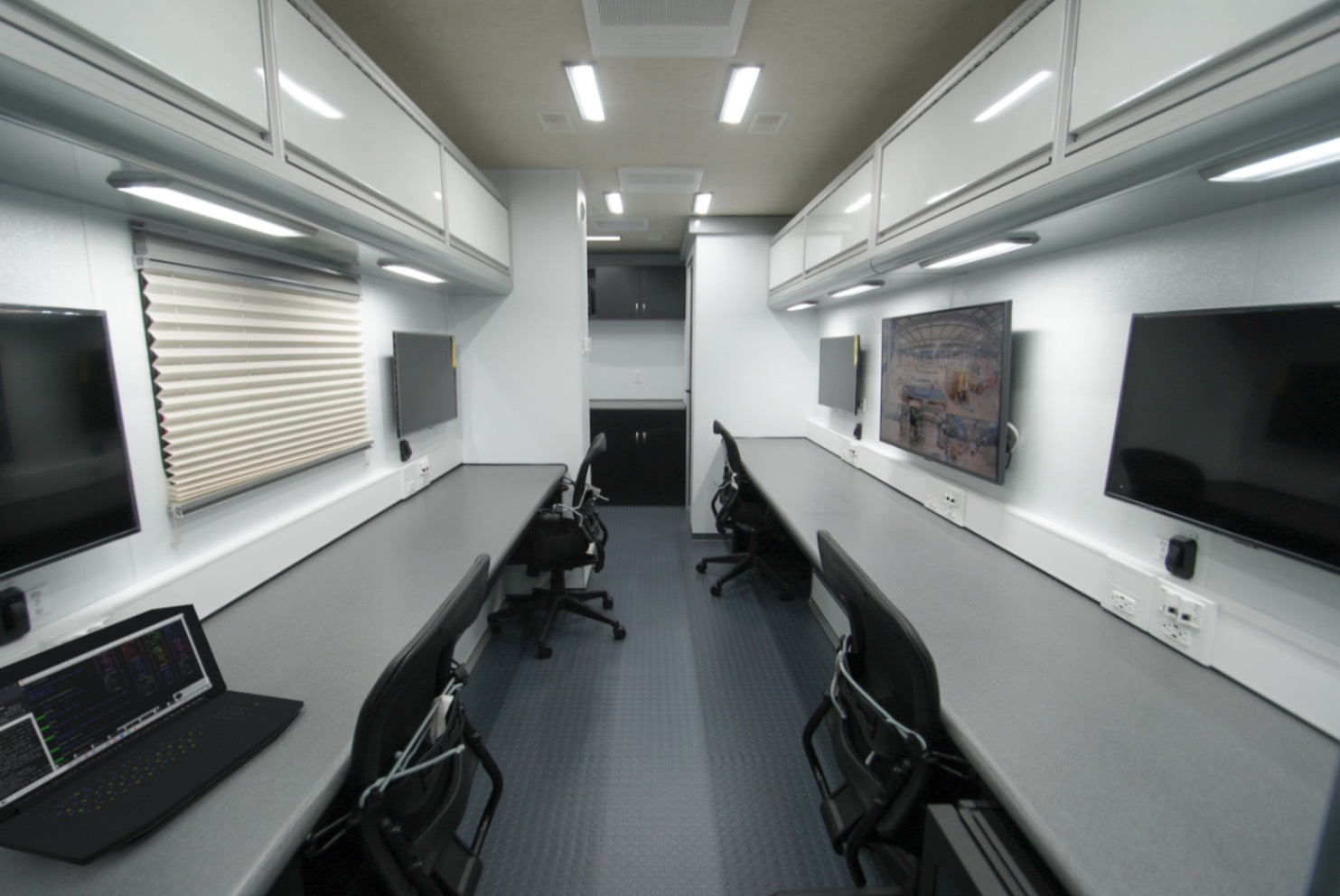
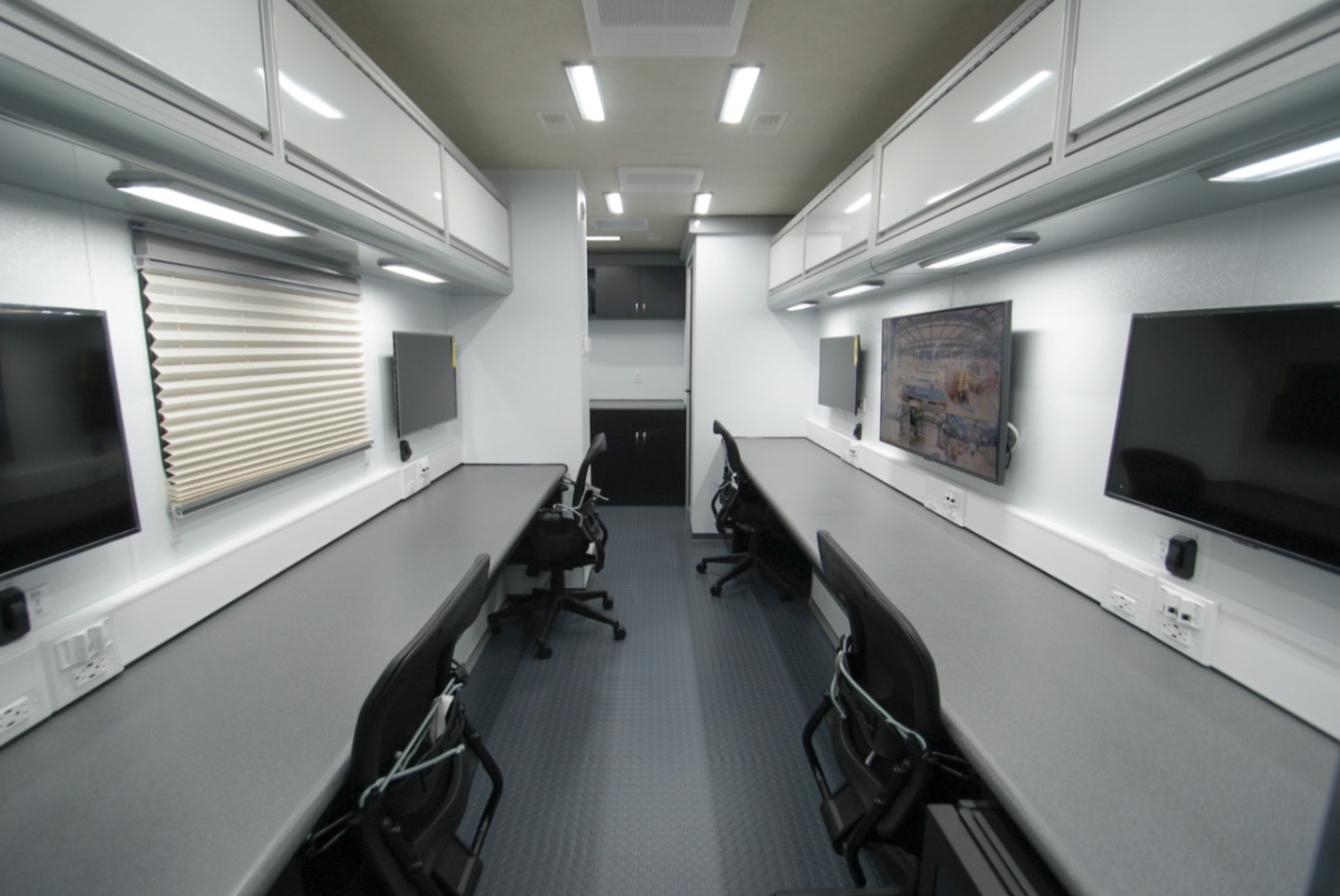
- laptop [0,602,305,867]
